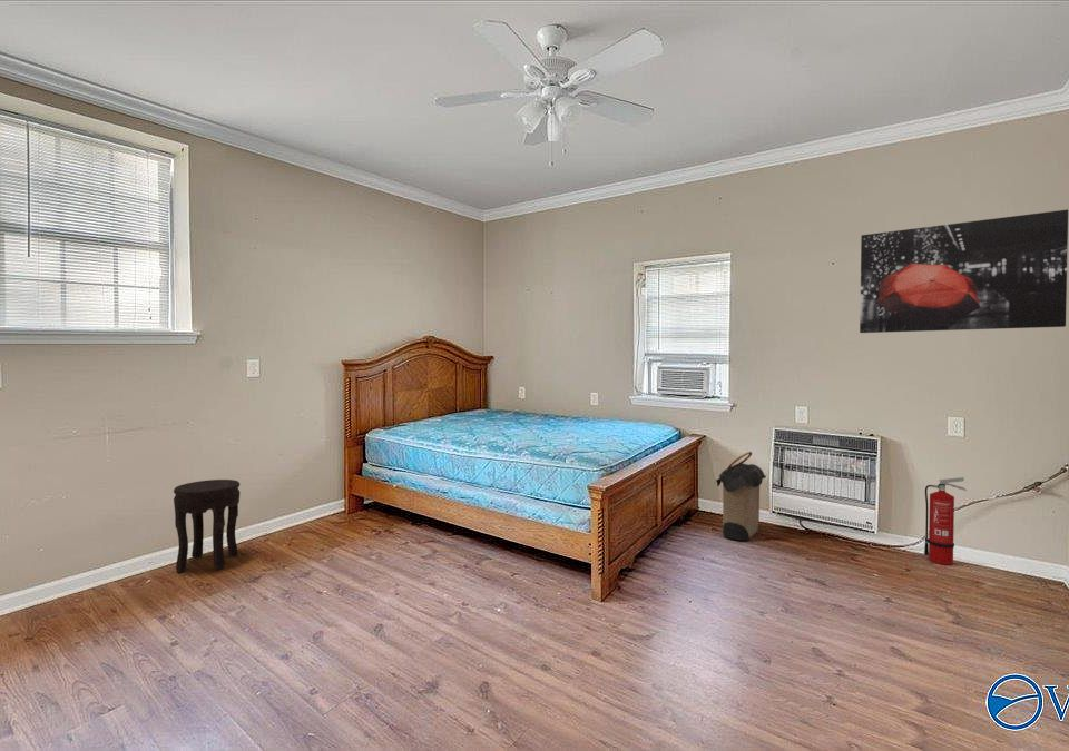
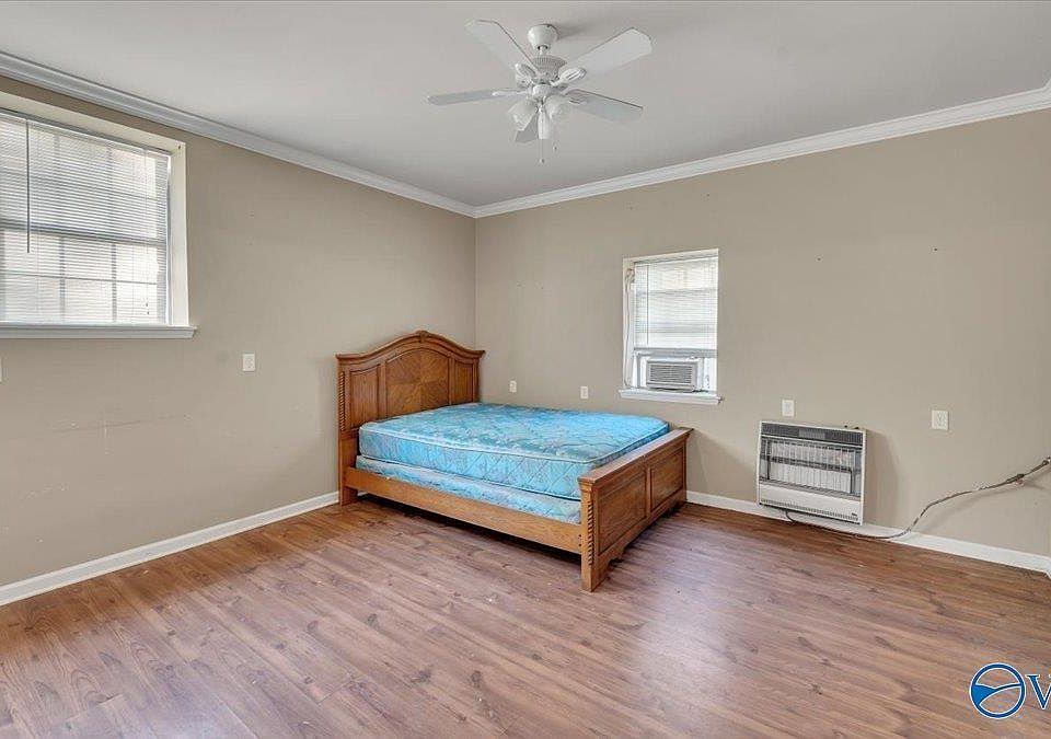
- fire extinguisher [923,476,968,566]
- wall art [859,209,1069,334]
- side table [173,478,241,573]
- laundry hamper [715,451,767,542]
